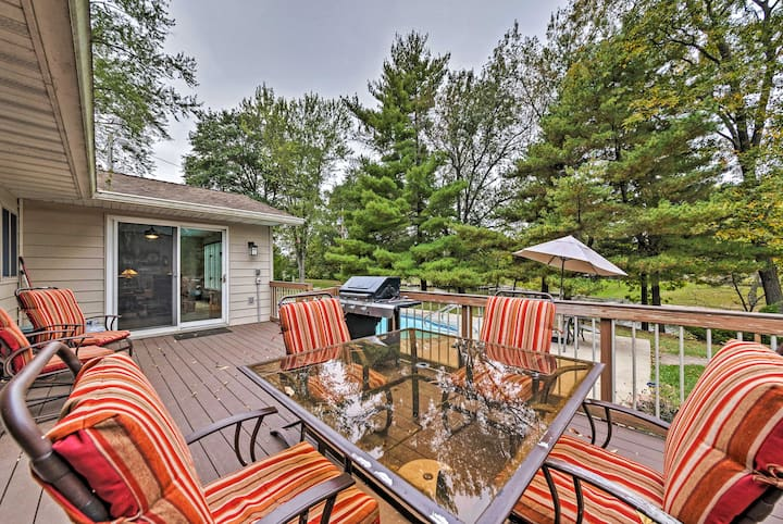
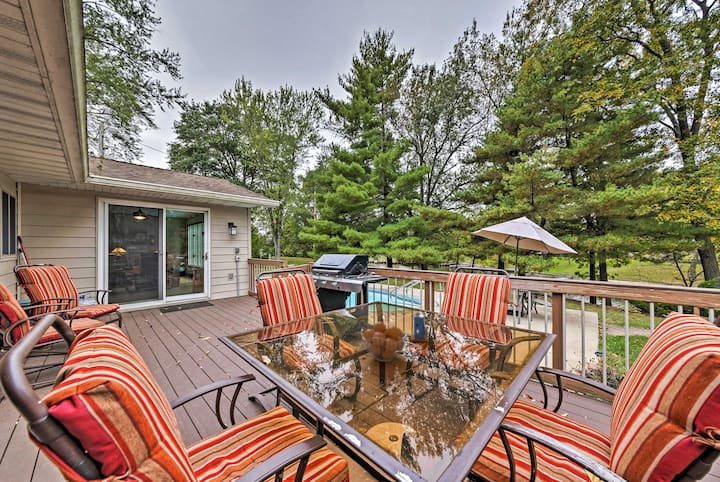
+ candle [410,311,429,343]
+ fruit basket [360,321,409,363]
